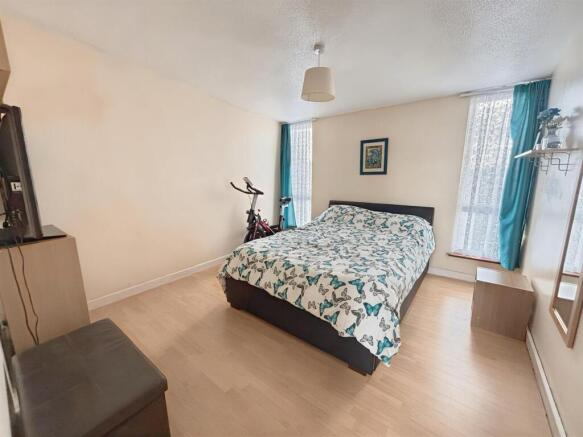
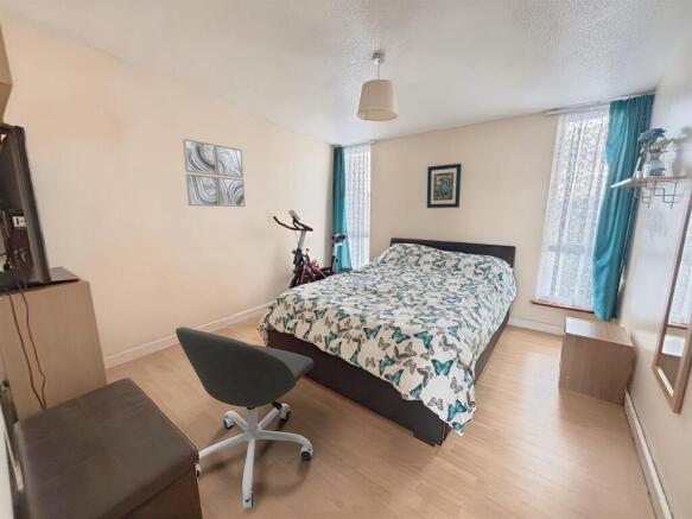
+ office chair [174,325,315,511]
+ wall art [182,138,247,208]
